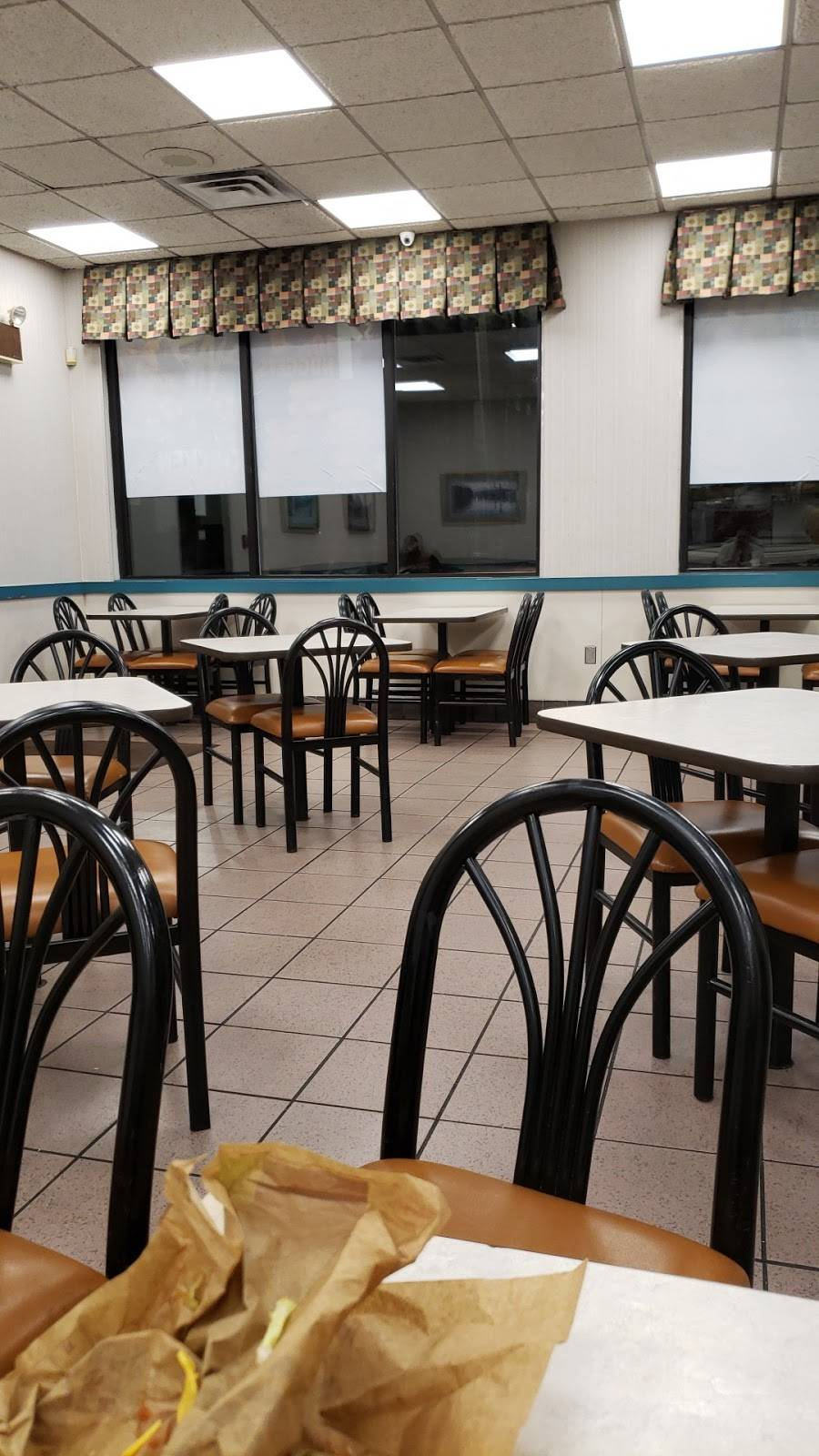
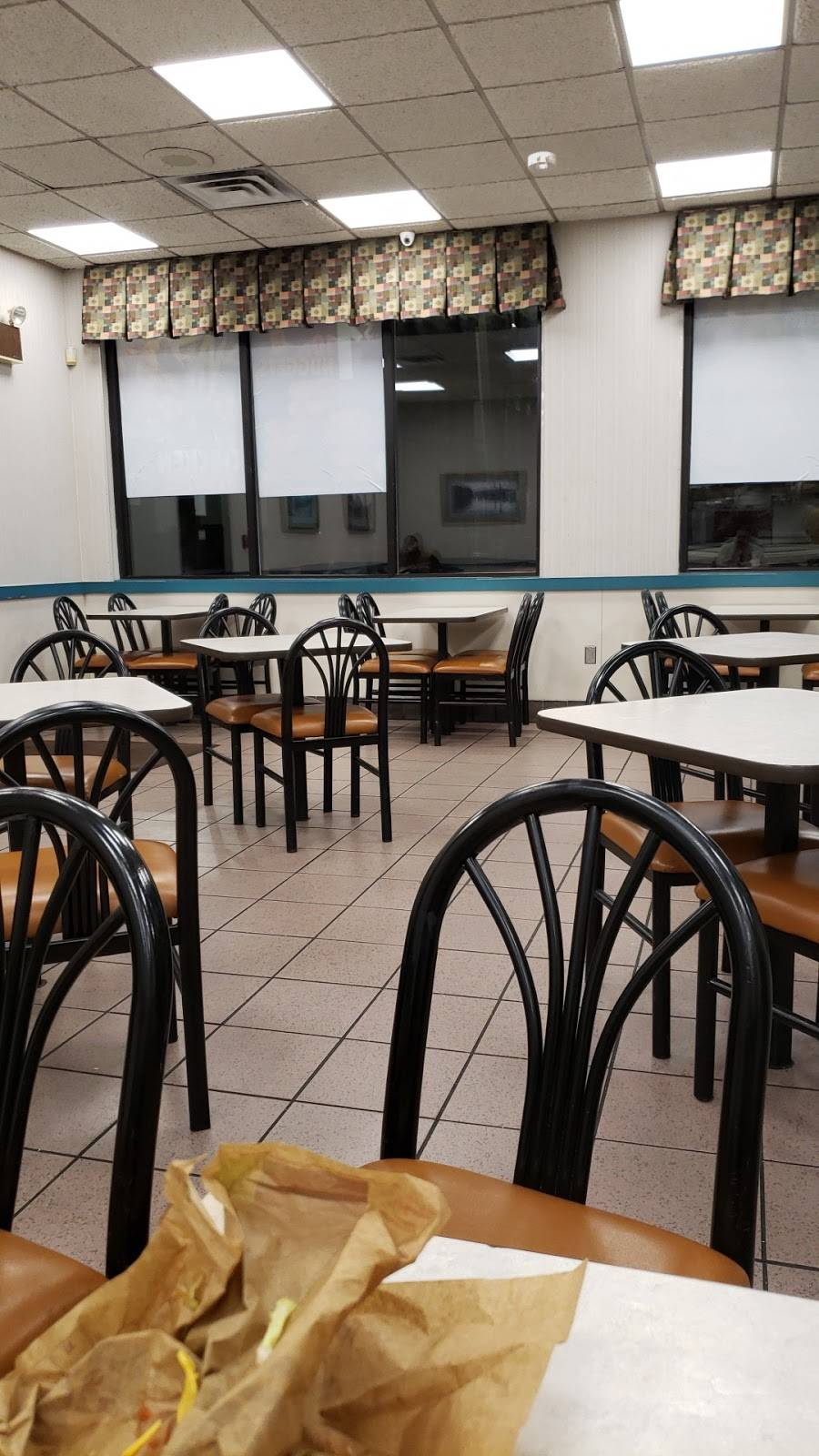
+ smoke detector [527,150,557,172]
